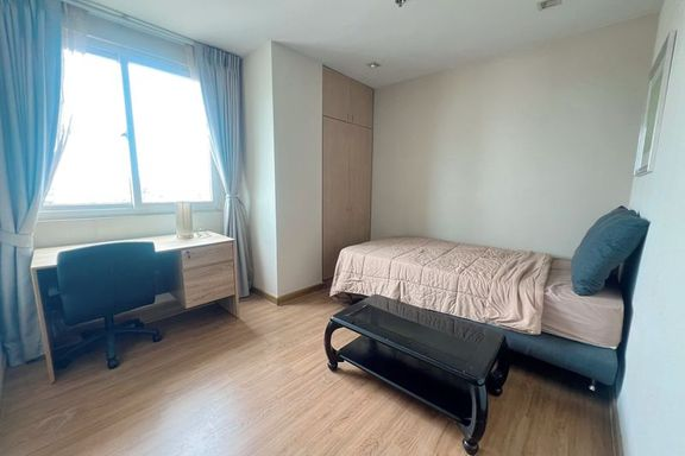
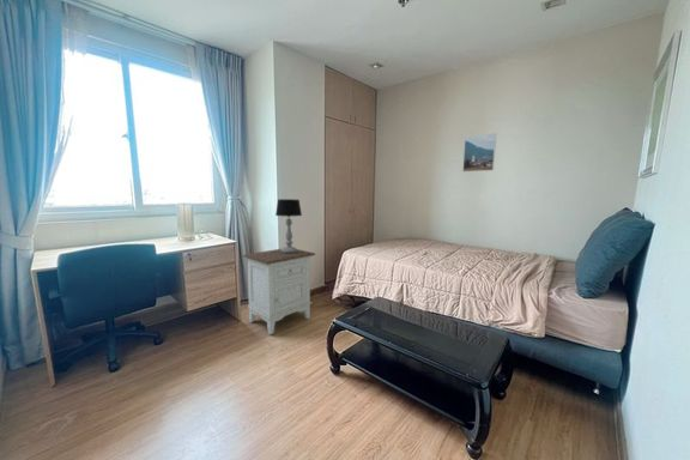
+ table lamp [274,198,303,254]
+ nightstand [242,248,316,335]
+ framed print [461,132,497,172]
